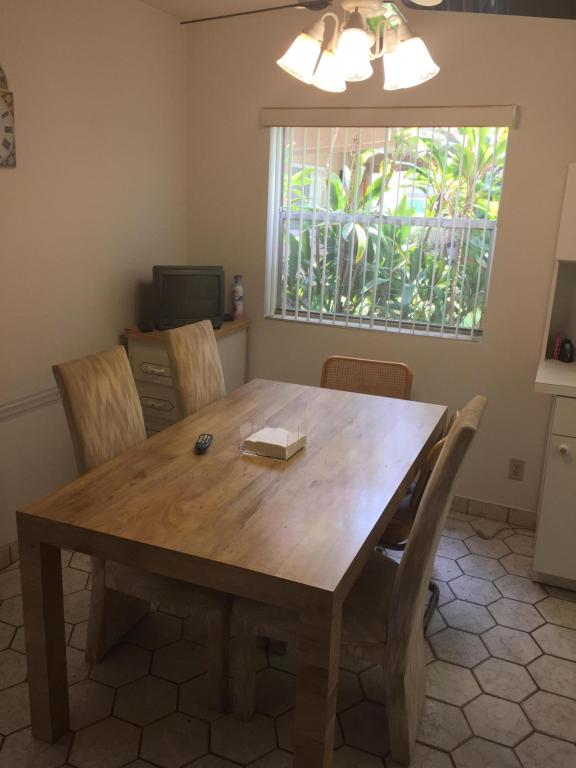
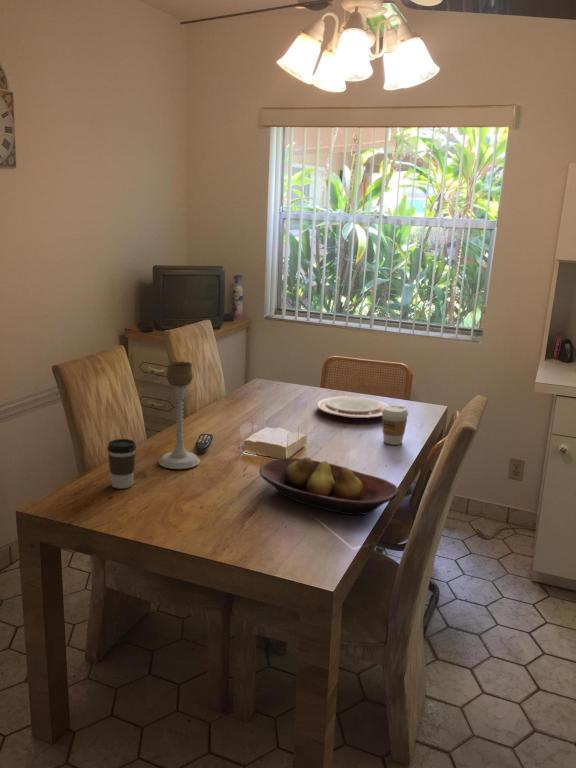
+ fruit bowl [258,456,399,516]
+ candle holder [157,360,201,470]
+ plate [316,396,389,419]
+ coffee cup [381,404,409,446]
+ coffee cup [106,438,137,490]
